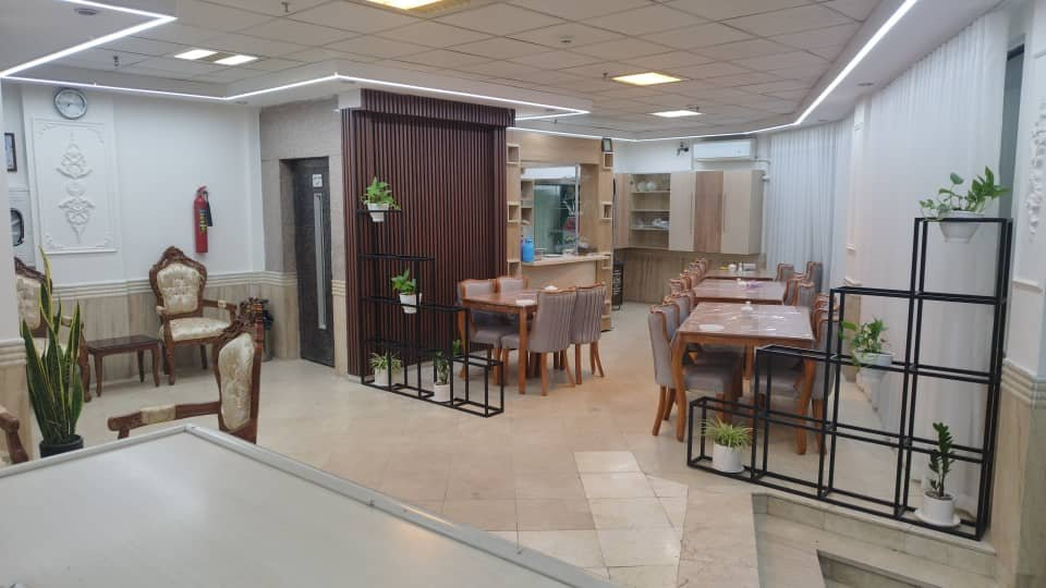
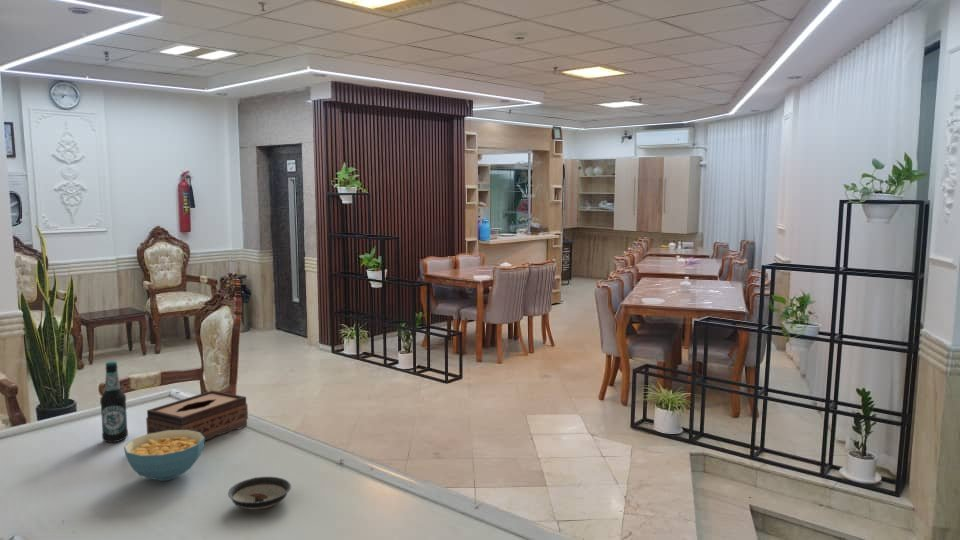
+ tissue box [145,389,249,442]
+ bottle [99,361,129,443]
+ cereal bowl [123,430,205,482]
+ saucer [227,476,292,511]
